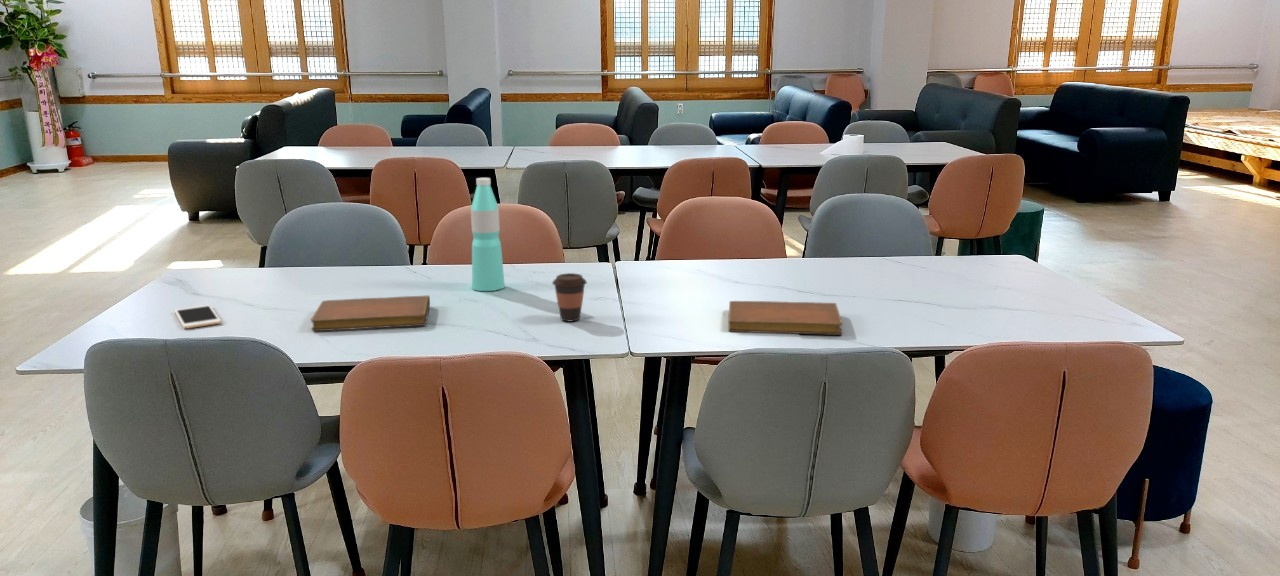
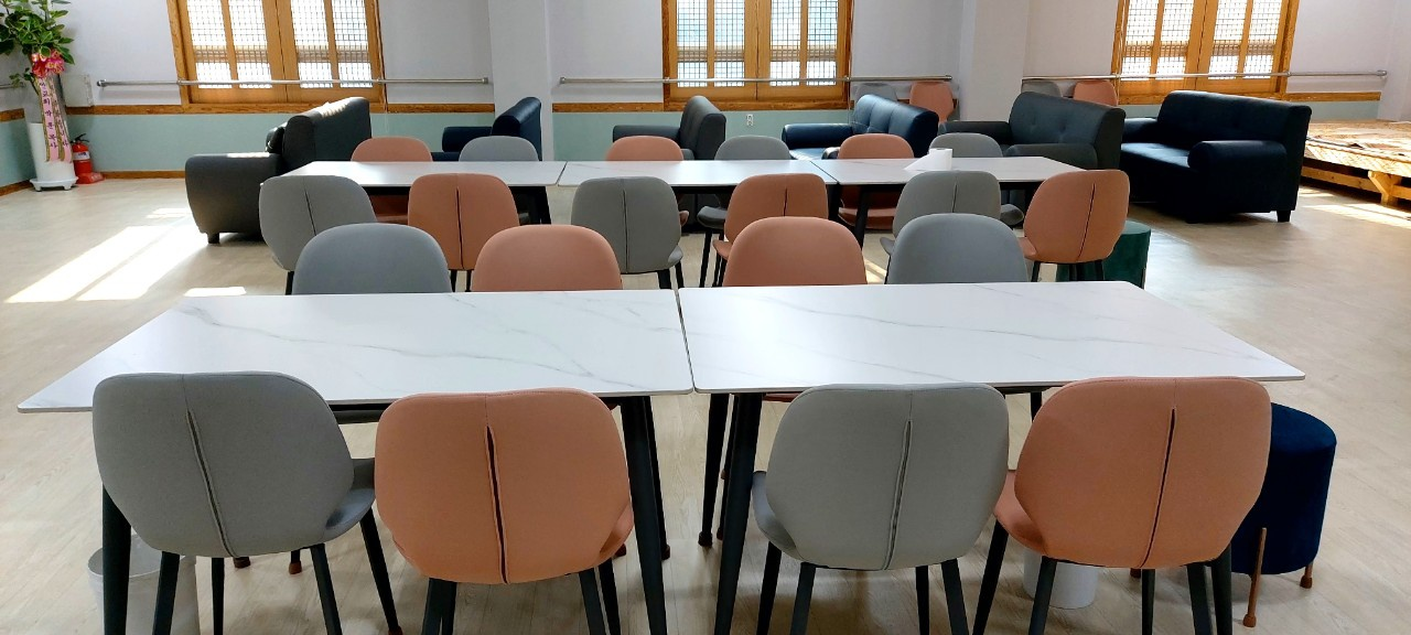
- coffee cup [551,272,588,322]
- notebook [727,300,843,336]
- notebook [310,294,431,332]
- water bottle [470,177,506,292]
- cell phone [173,304,222,329]
